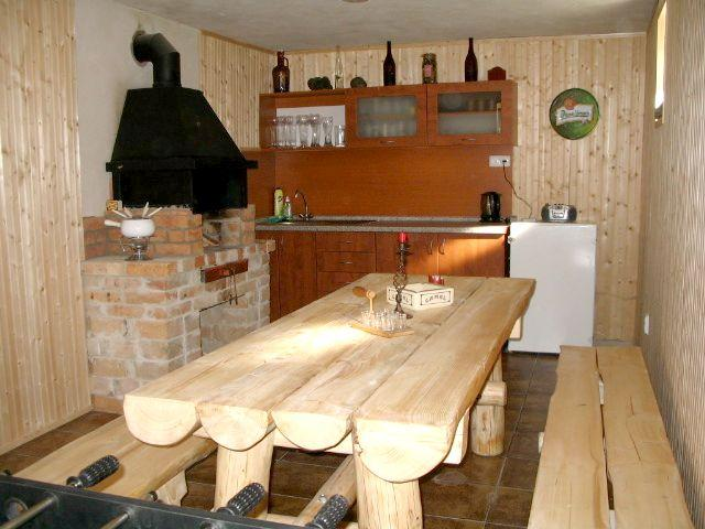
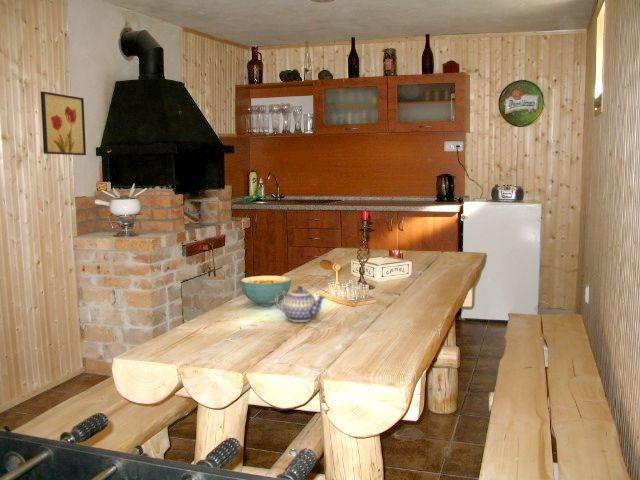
+ cereal bowl [239,275,292,307]
+ teapot [274,285,327,323]
+ wall art [40,91,87,156]
